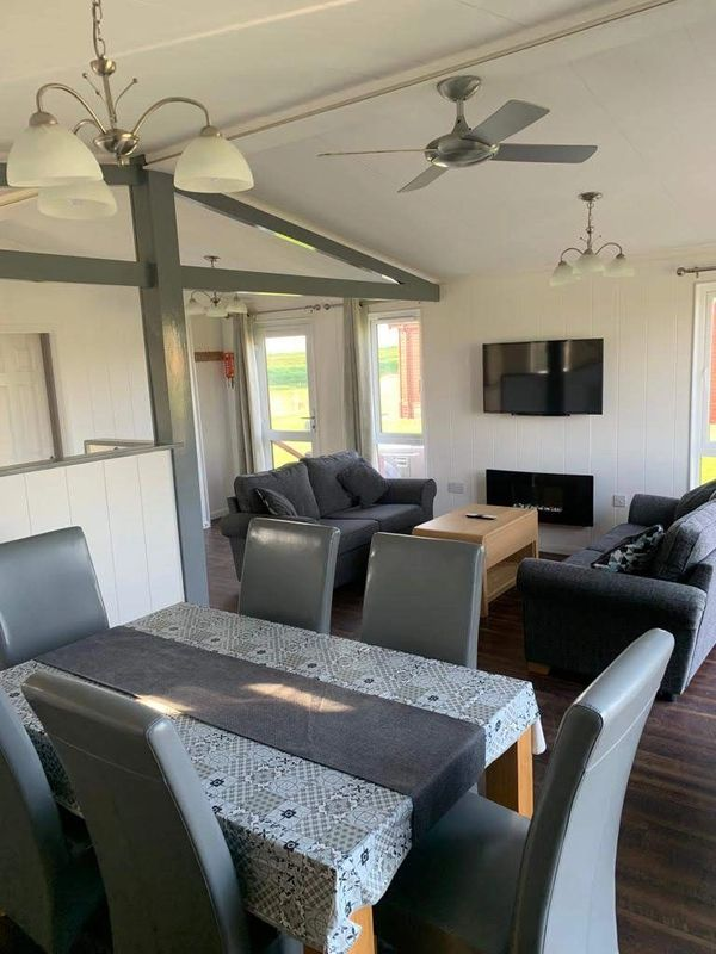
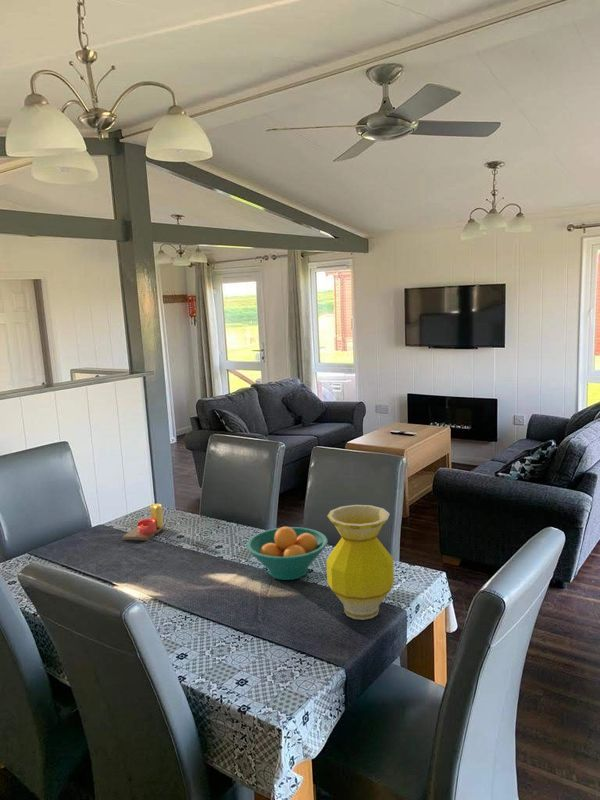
+ fruit bowl [245,526,329,581]
+ candle [122,503,166,541]
+ vase [325,504,395,621]
